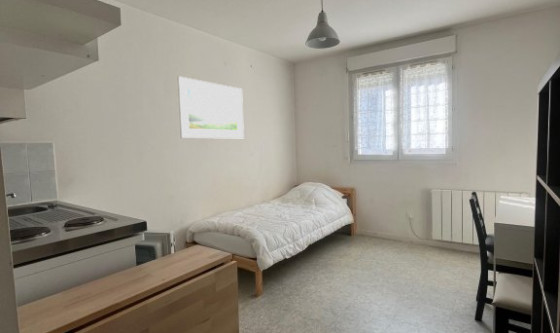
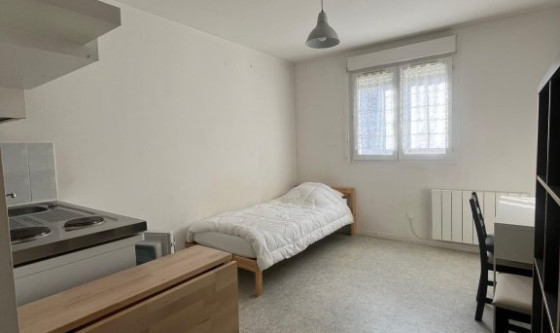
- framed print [177,75,245,139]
